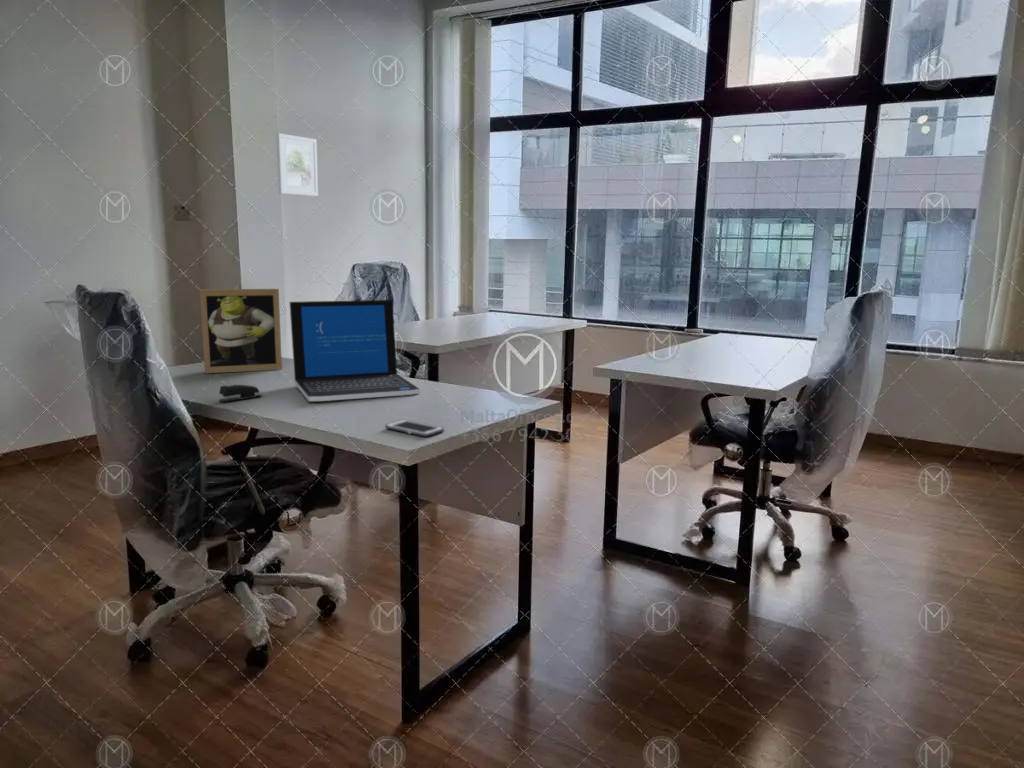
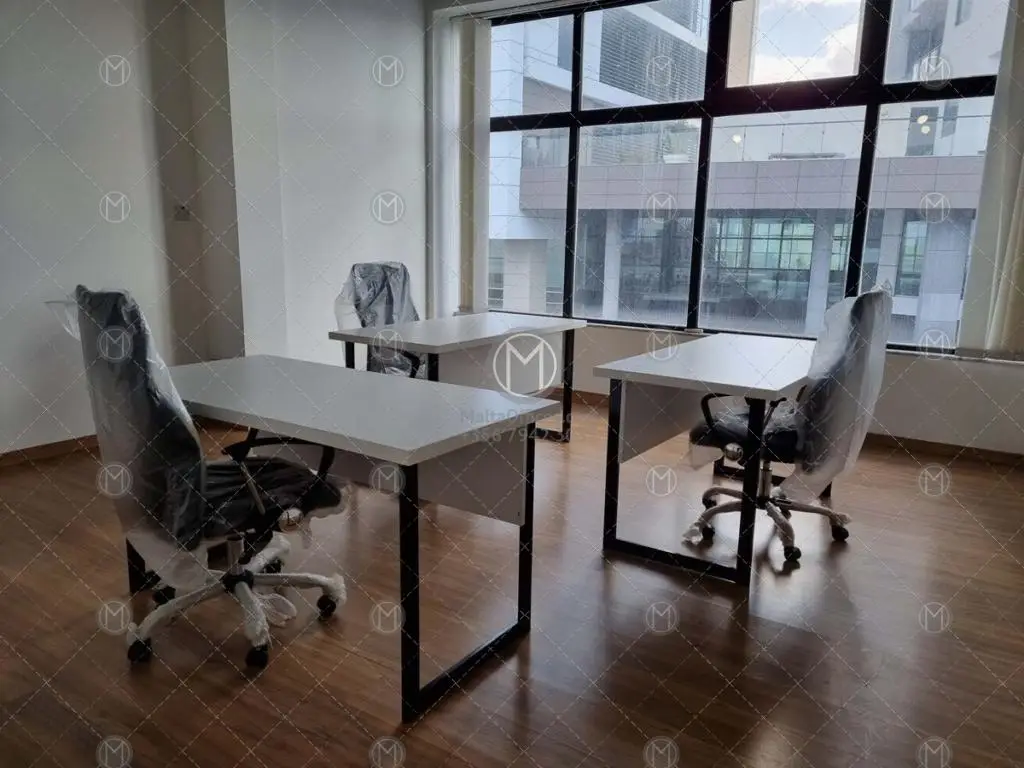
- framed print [276,132,319,197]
- cell phone [384,419,445,438]
- laptop [288,299,421,402]
- stapler [218,384,262,403]
- picture frame [199,288,283,374]
